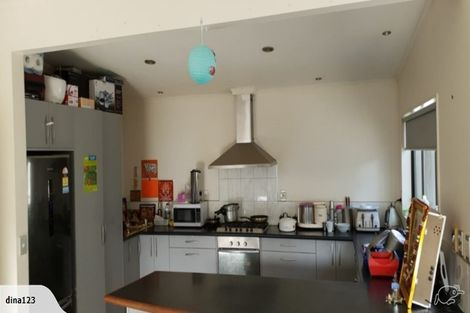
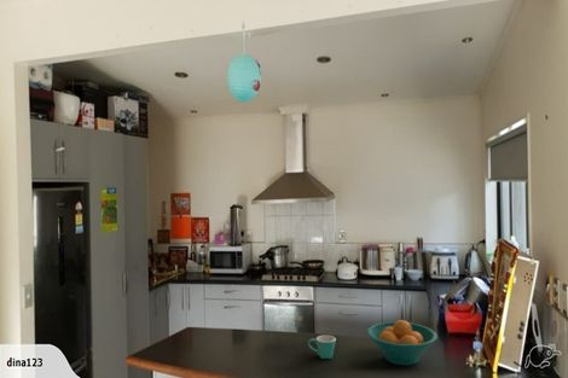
+ fruit bowl [366,319,439,366]
+ mug [307,333,337,360]
